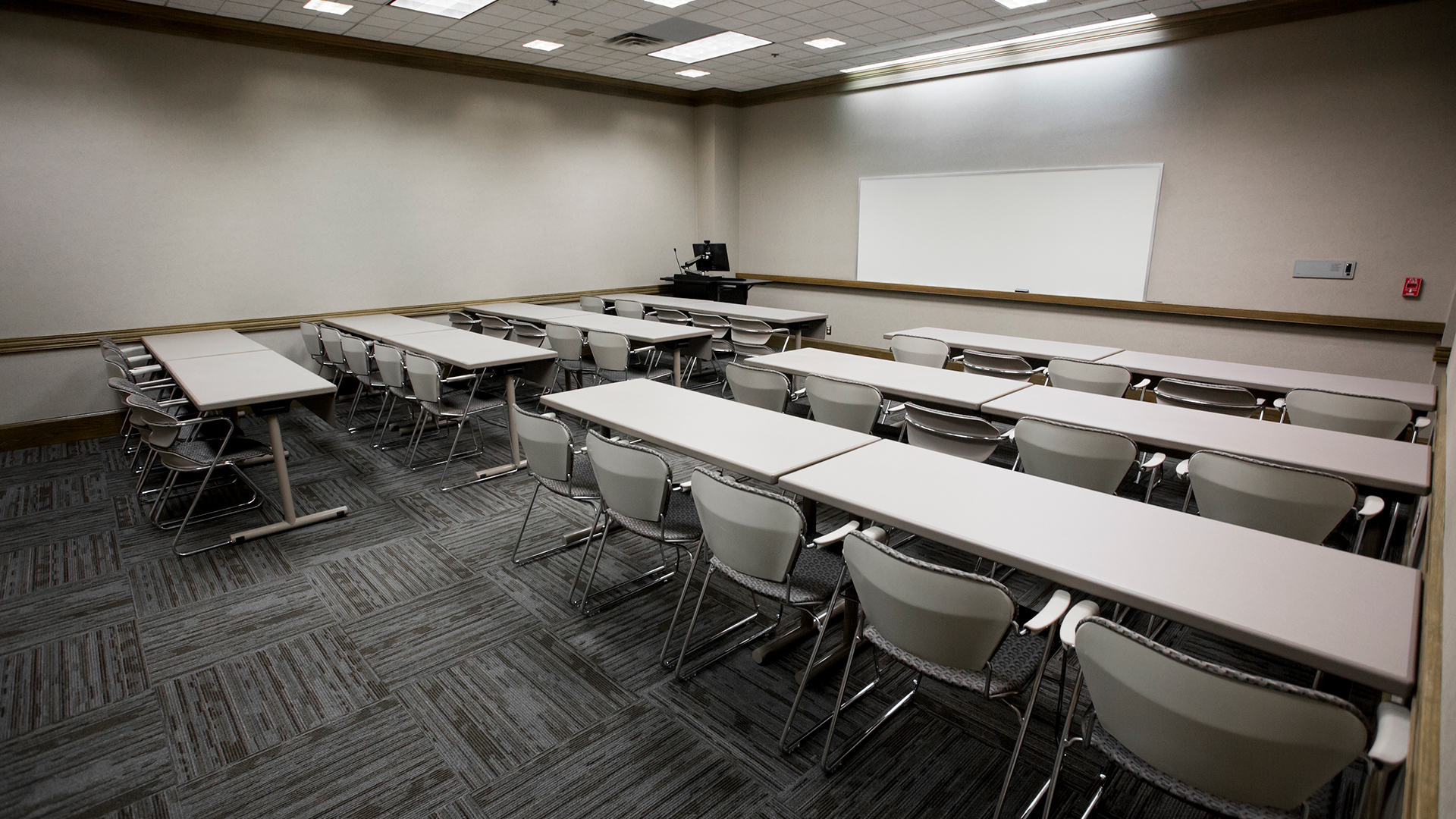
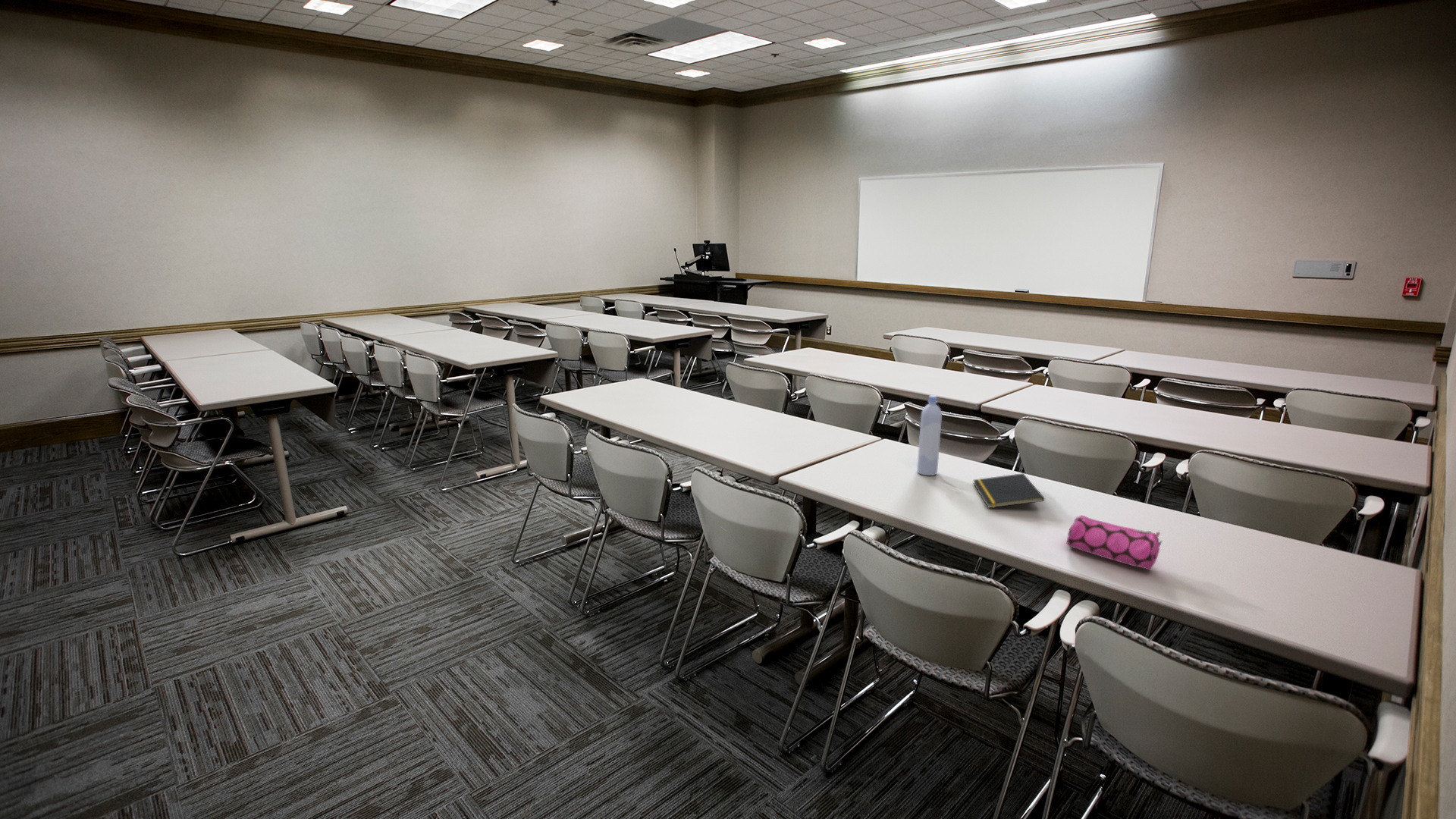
+ pencil case [1065,515,1163,571]
+ bottle [916,394,943,476]
+ notepad [972,472,1045,509]
